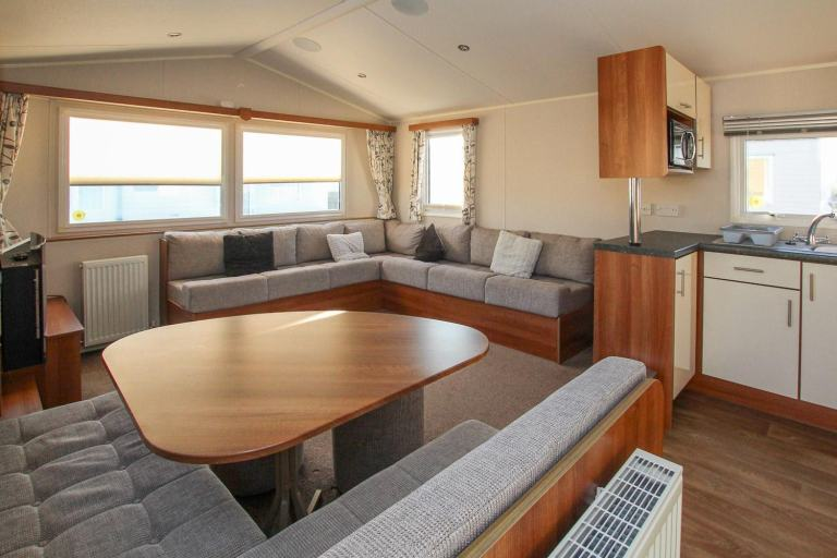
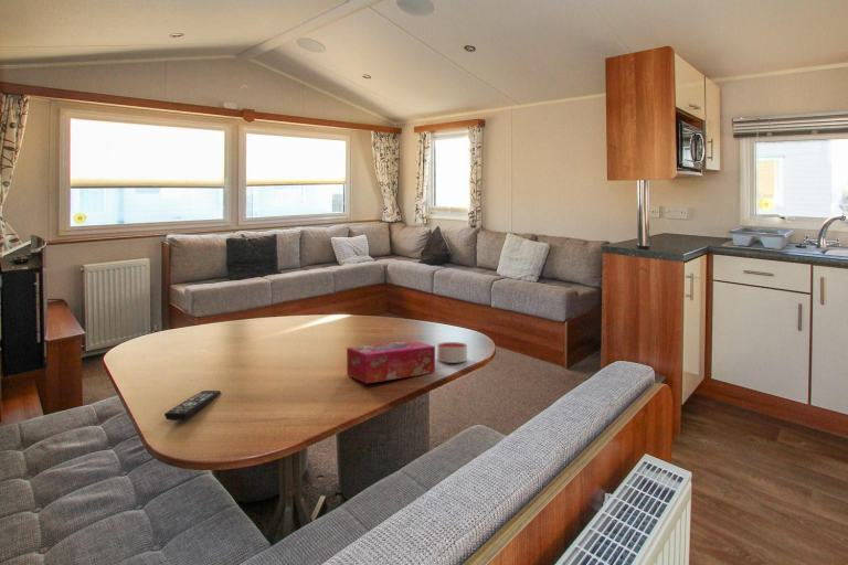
+ candle [436,341,468,364]
+ remote control [163,390,222,422]
+ tissue box [346,340,436,385]
